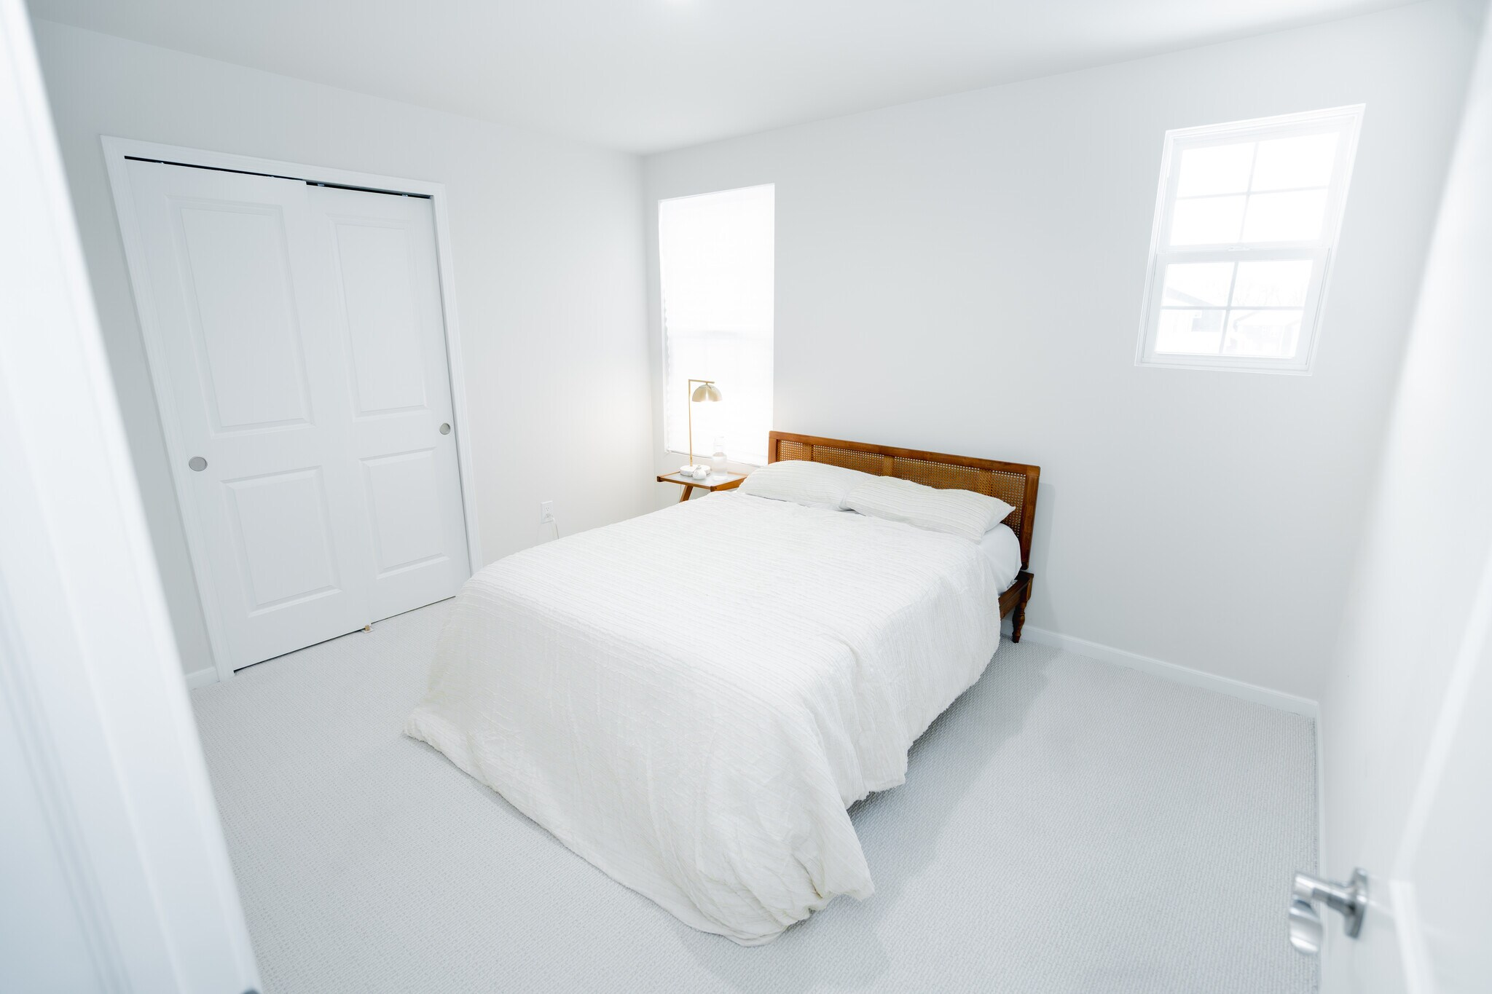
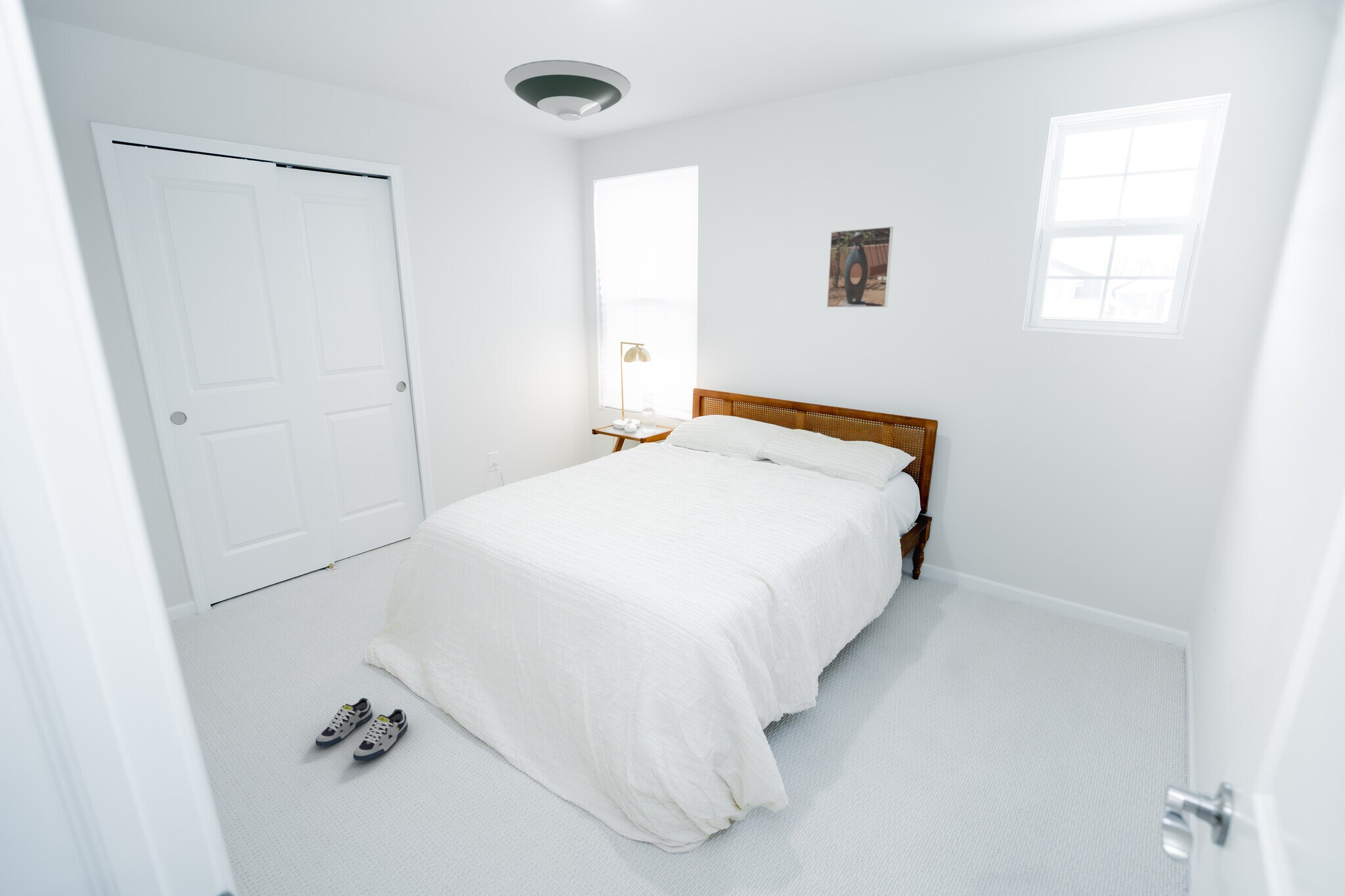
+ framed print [826,226,894,308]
+ shoe [315,697,408,761]
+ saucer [504,59,631,121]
